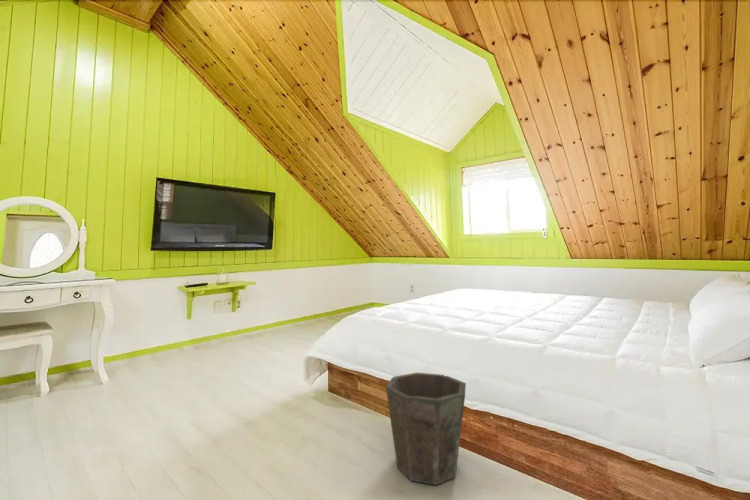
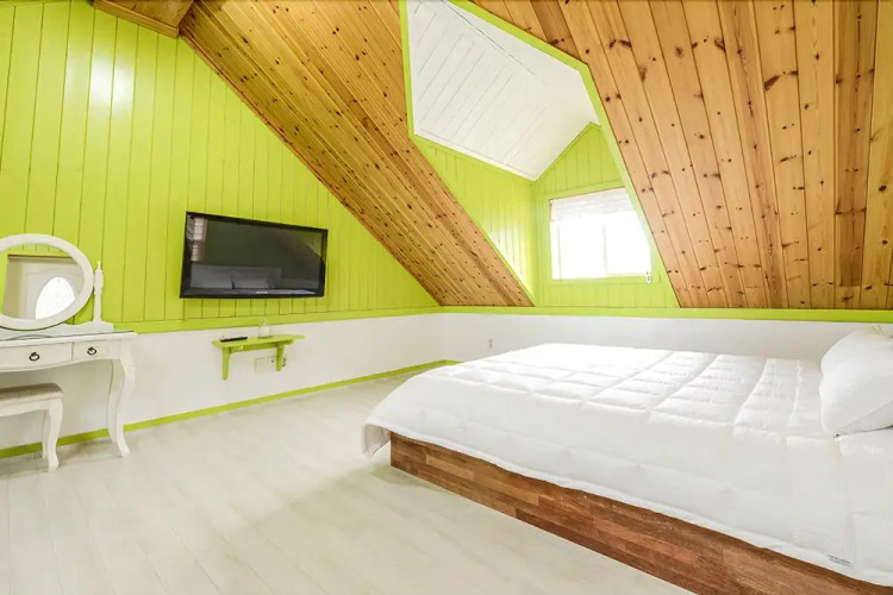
- waste bin [385,372,467,486]
